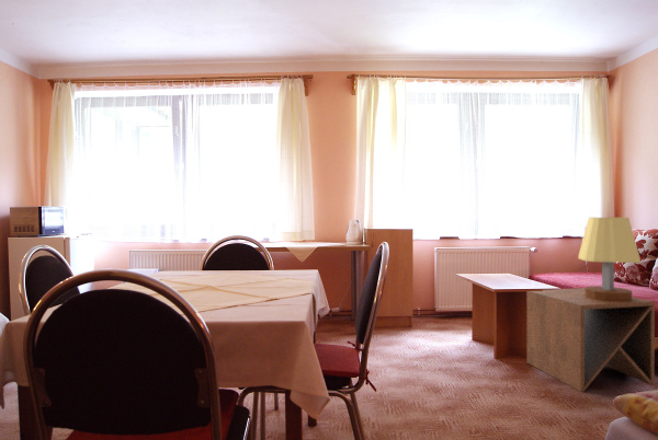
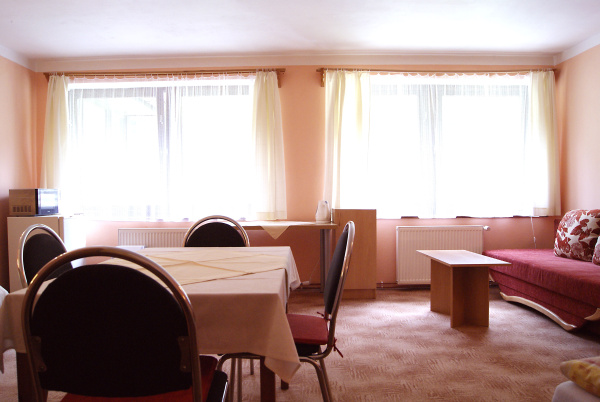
- table lamp [577,217,642,301]
- side table [525,287,656,393]
